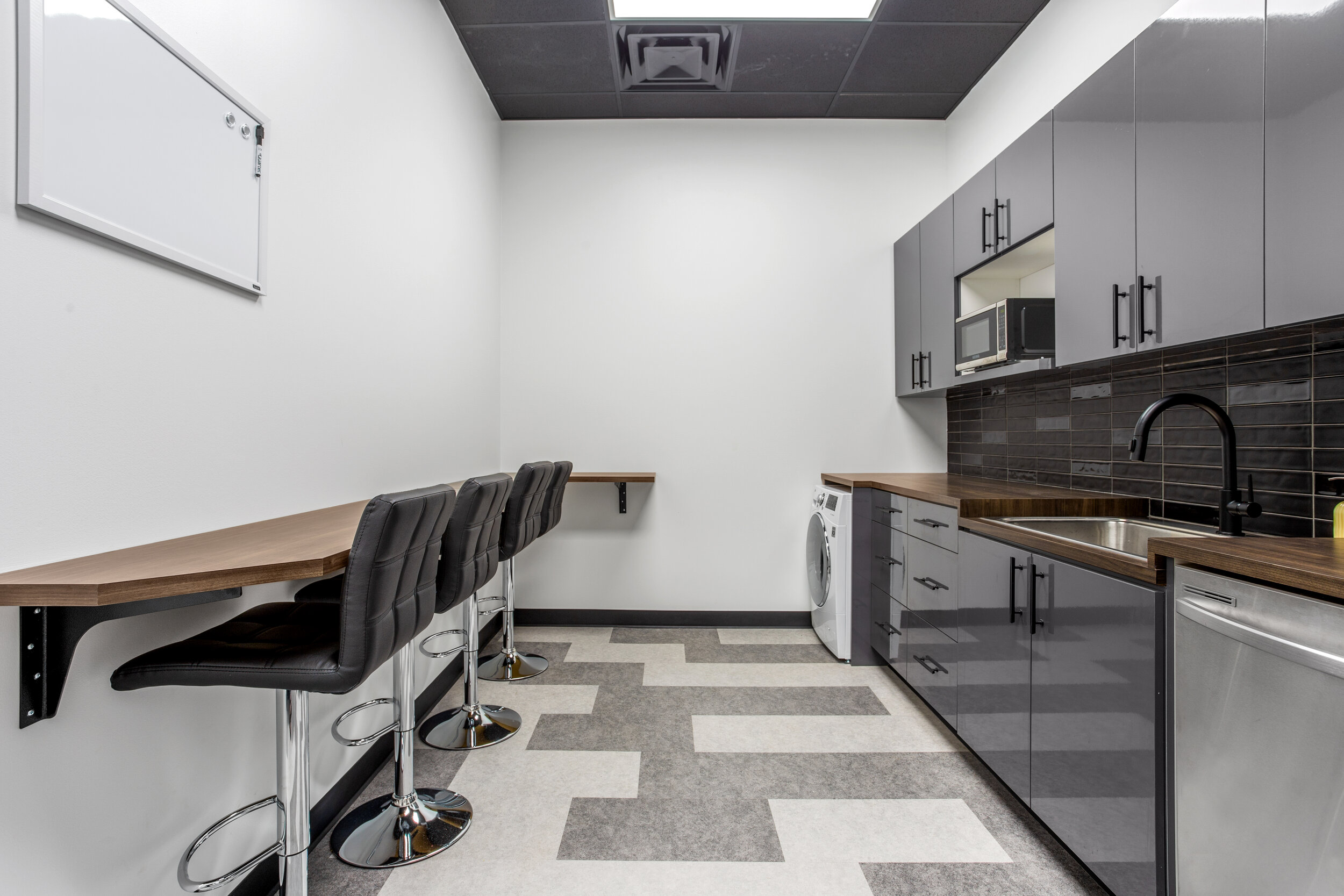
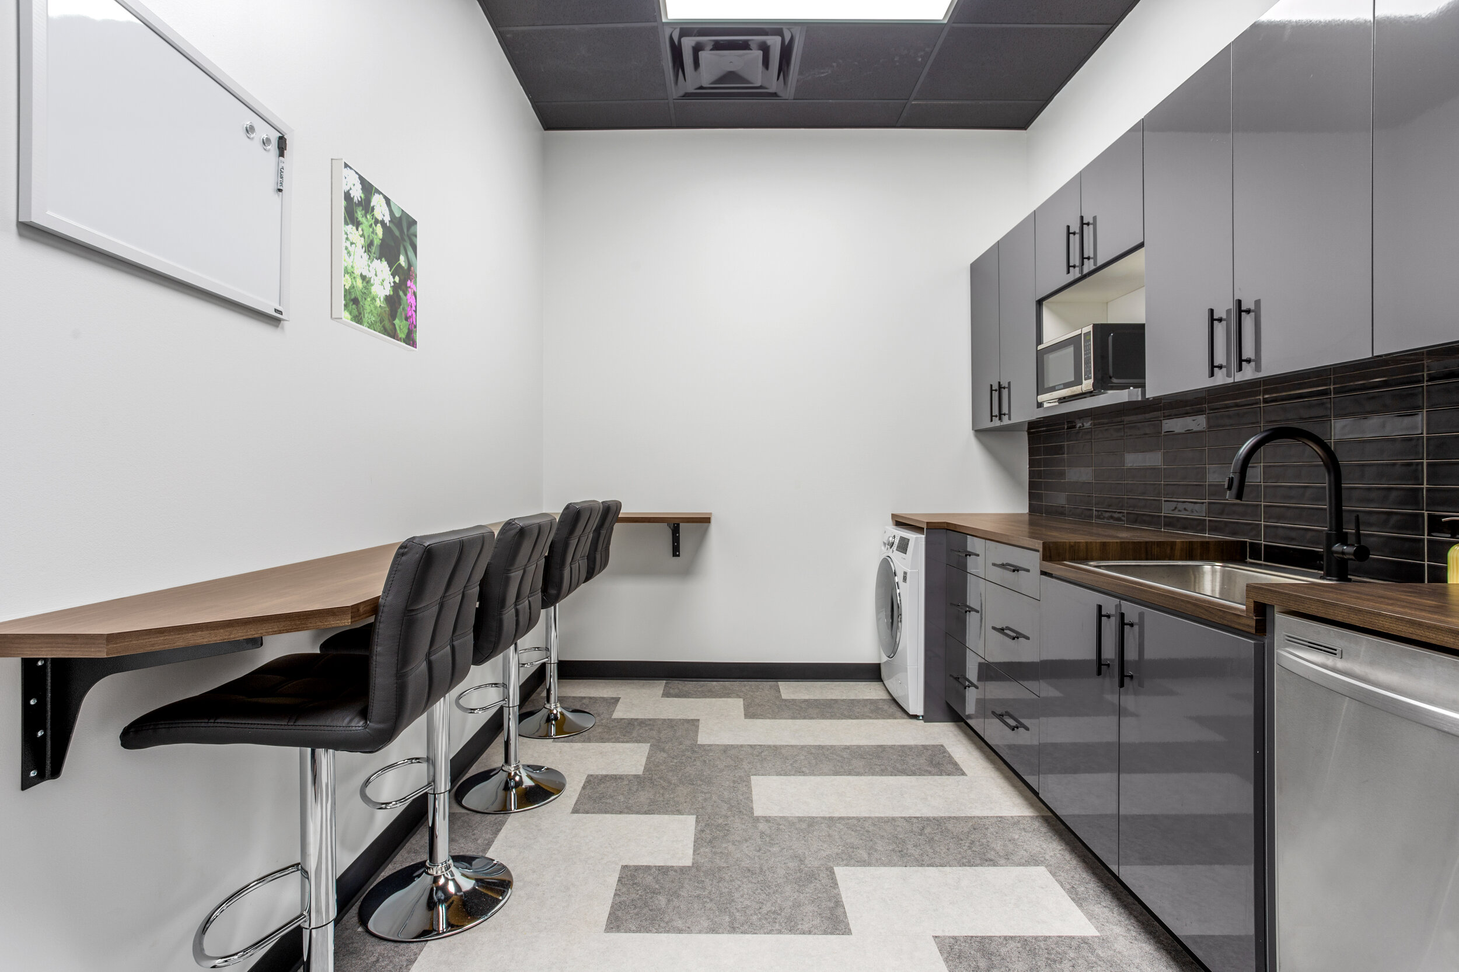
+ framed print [330,158,418,351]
